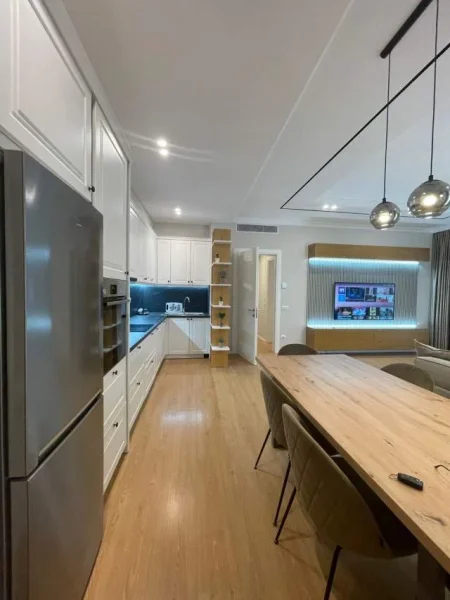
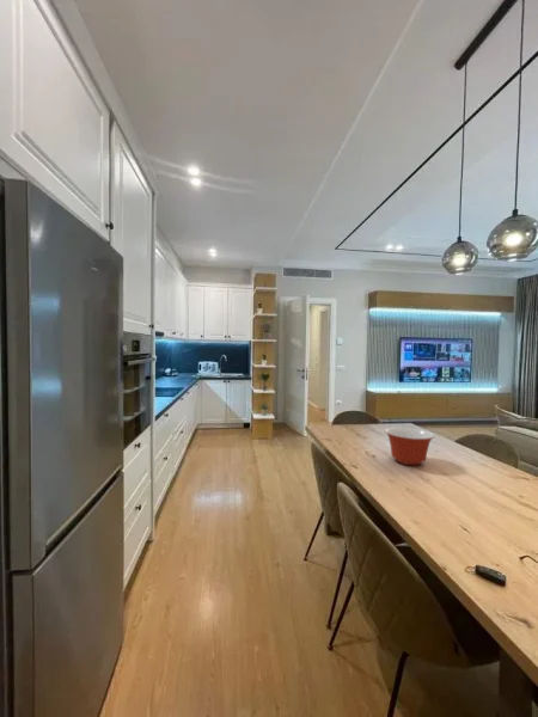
+ mixing bowl [384,427,435,466]
